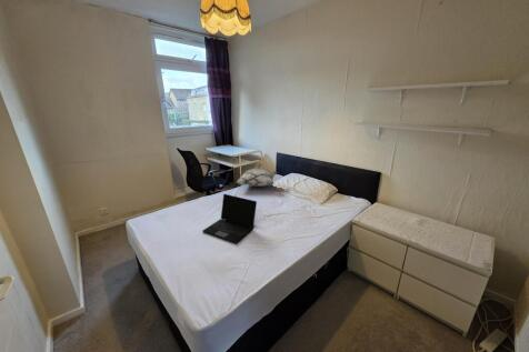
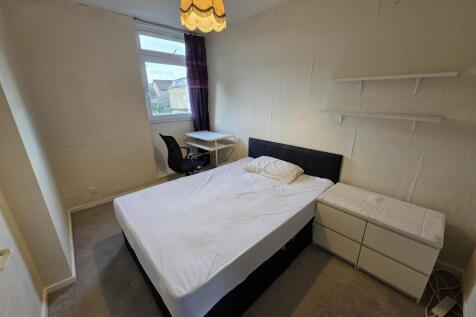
- decorative pillow [236,167,279,188]
- laptop [201,193,258,245]
